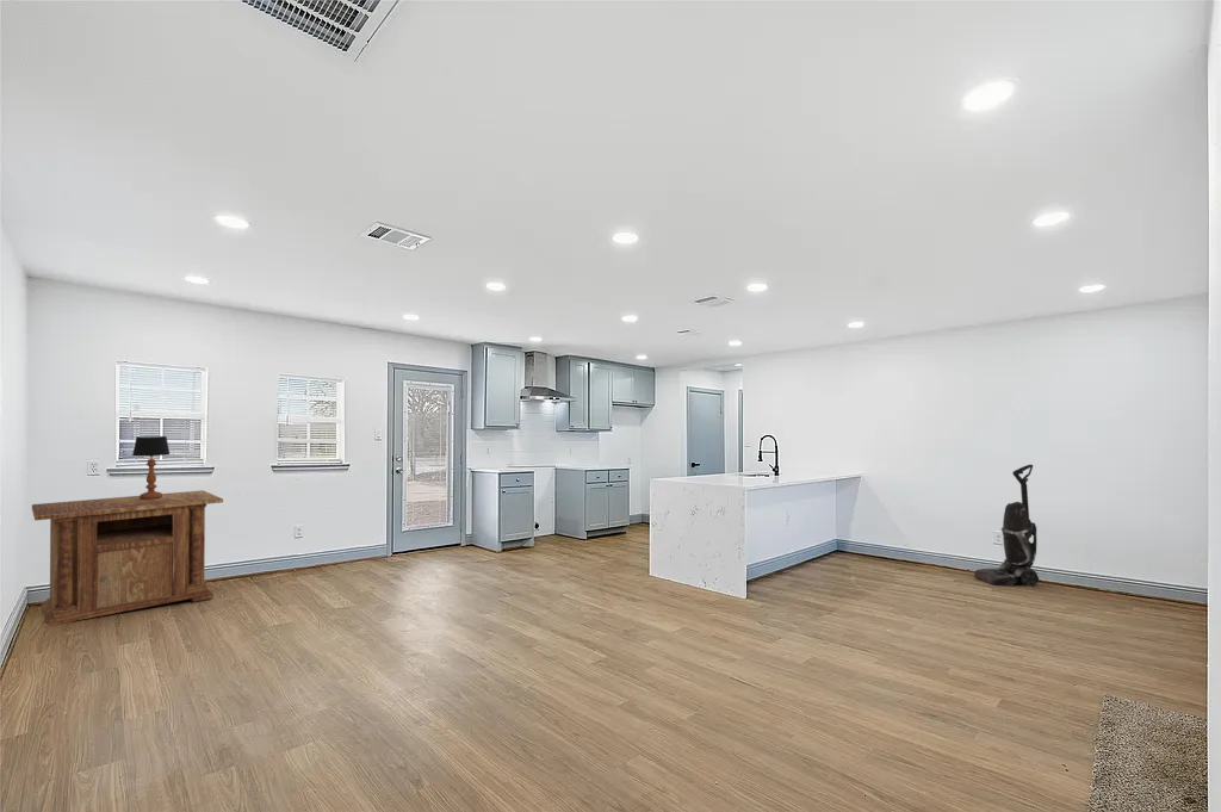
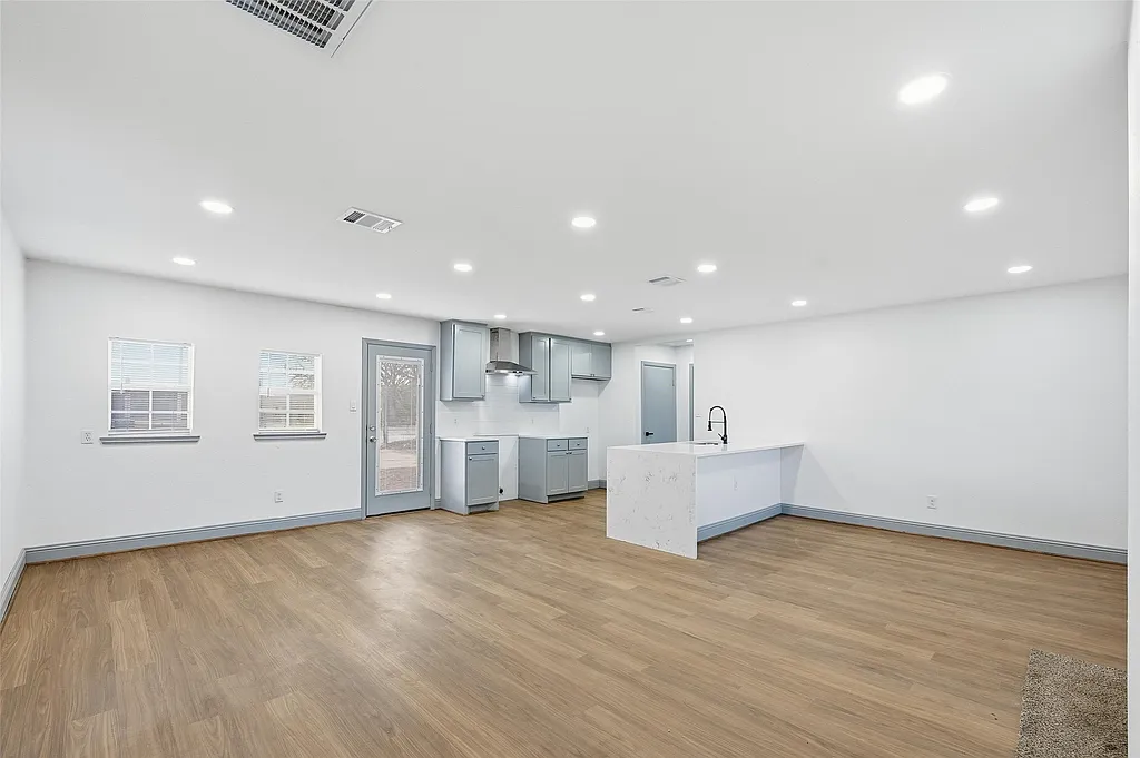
- table lamp [131,435,171,500]
- vacuum cleaner [973,464,1040,587]
- cabinet [31,489,224,627]
